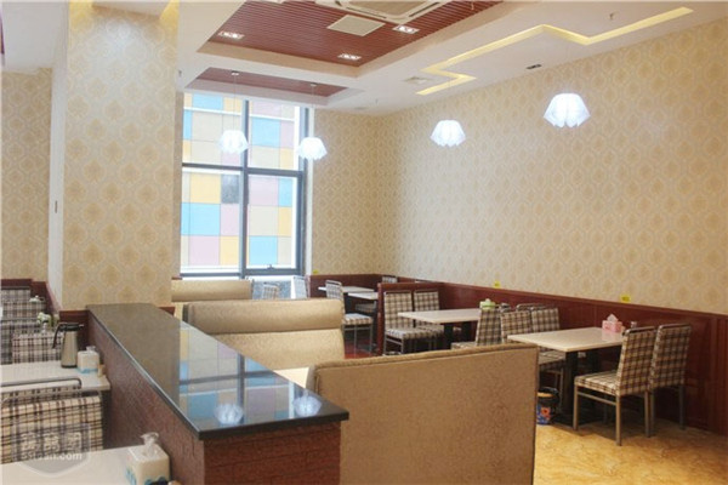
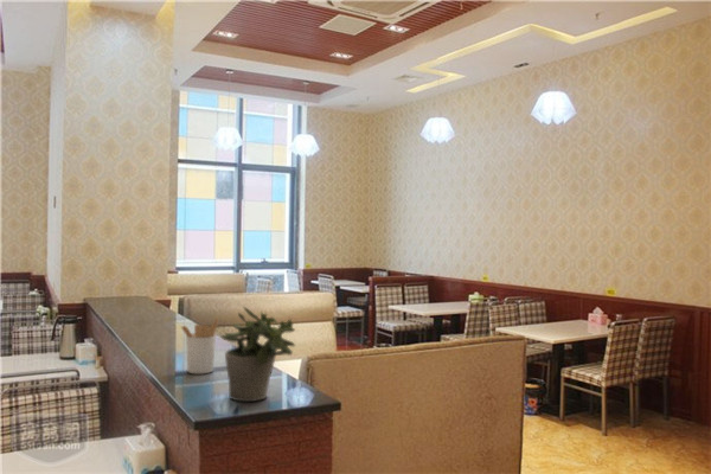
+ utensil holder [180,316,219,374]
+ potted plant [219,306,296,403]
